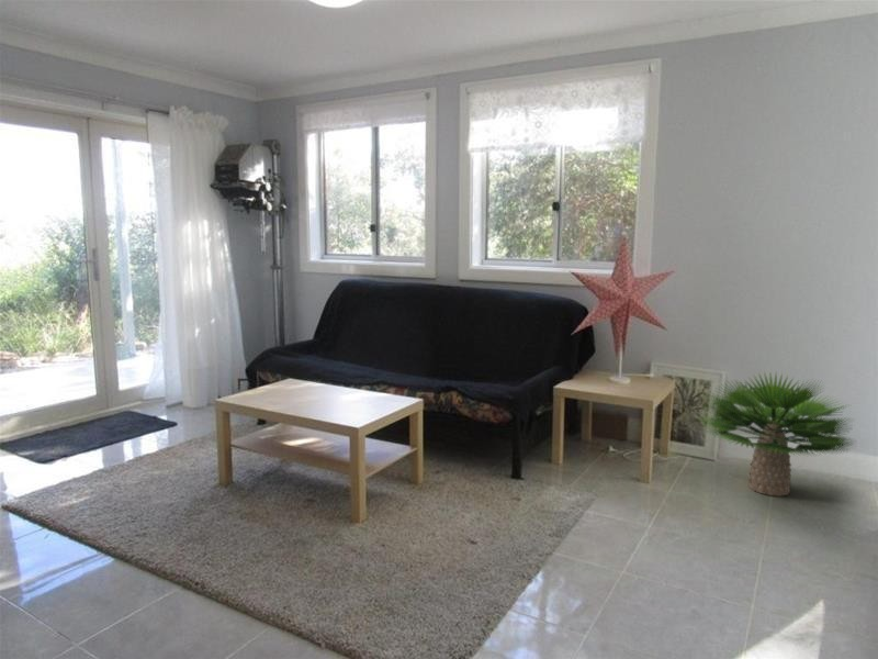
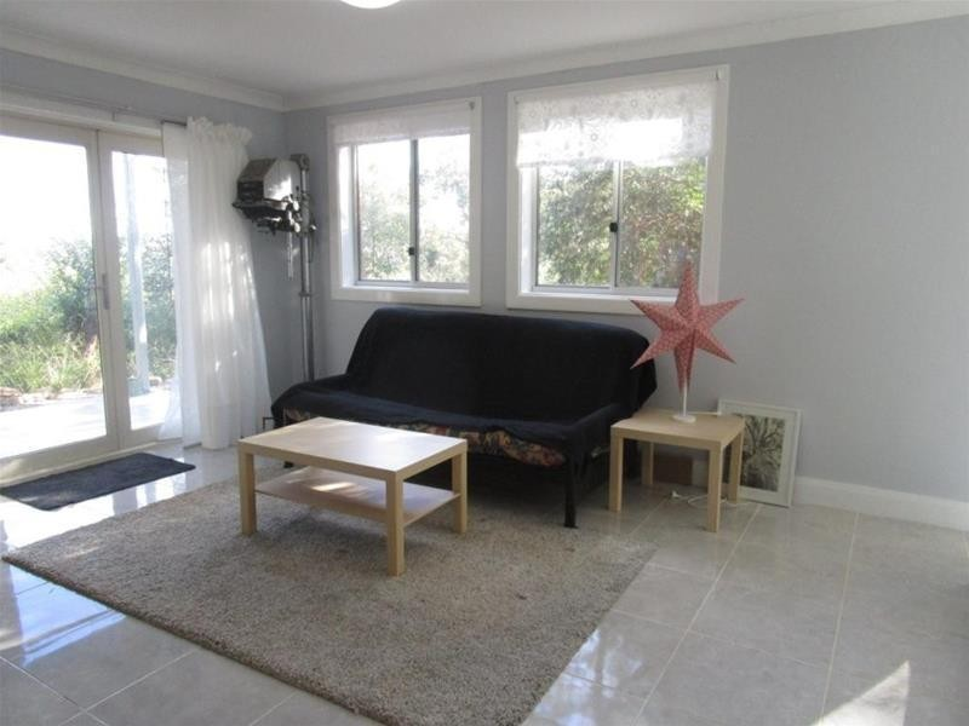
- potted plant [694,371,856,498]
